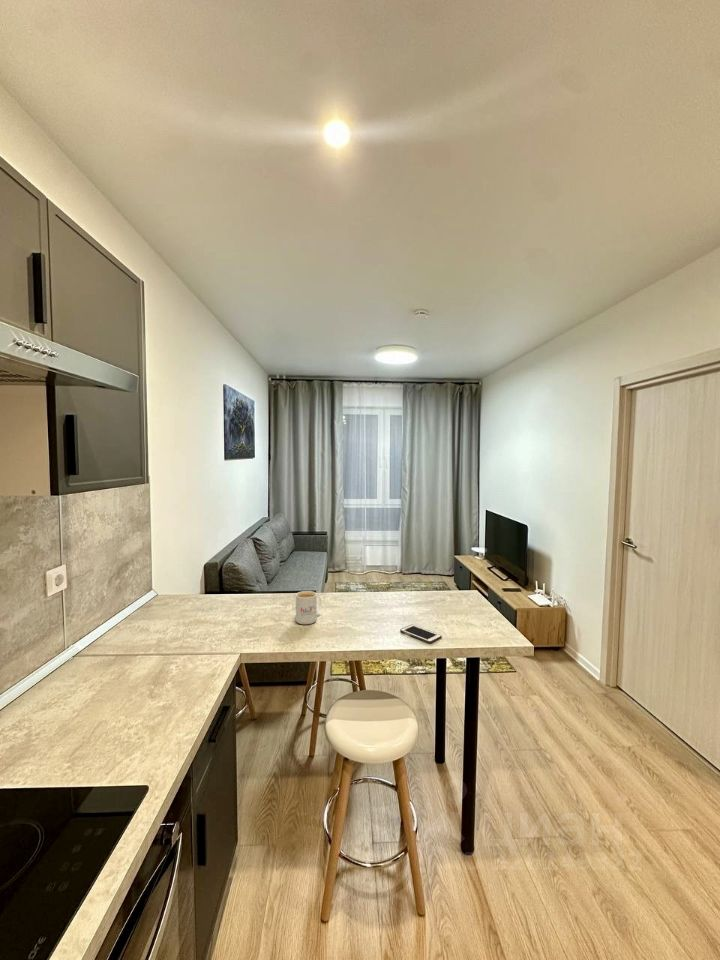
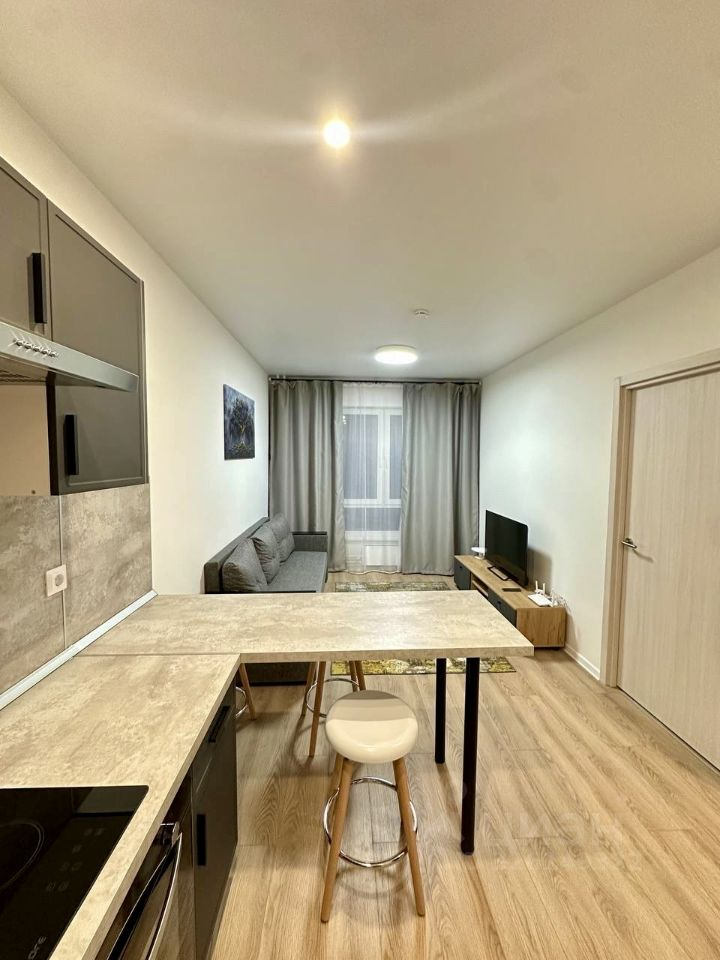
- cell phone [399,624,443,644]
- mug [295,590,322,625]
